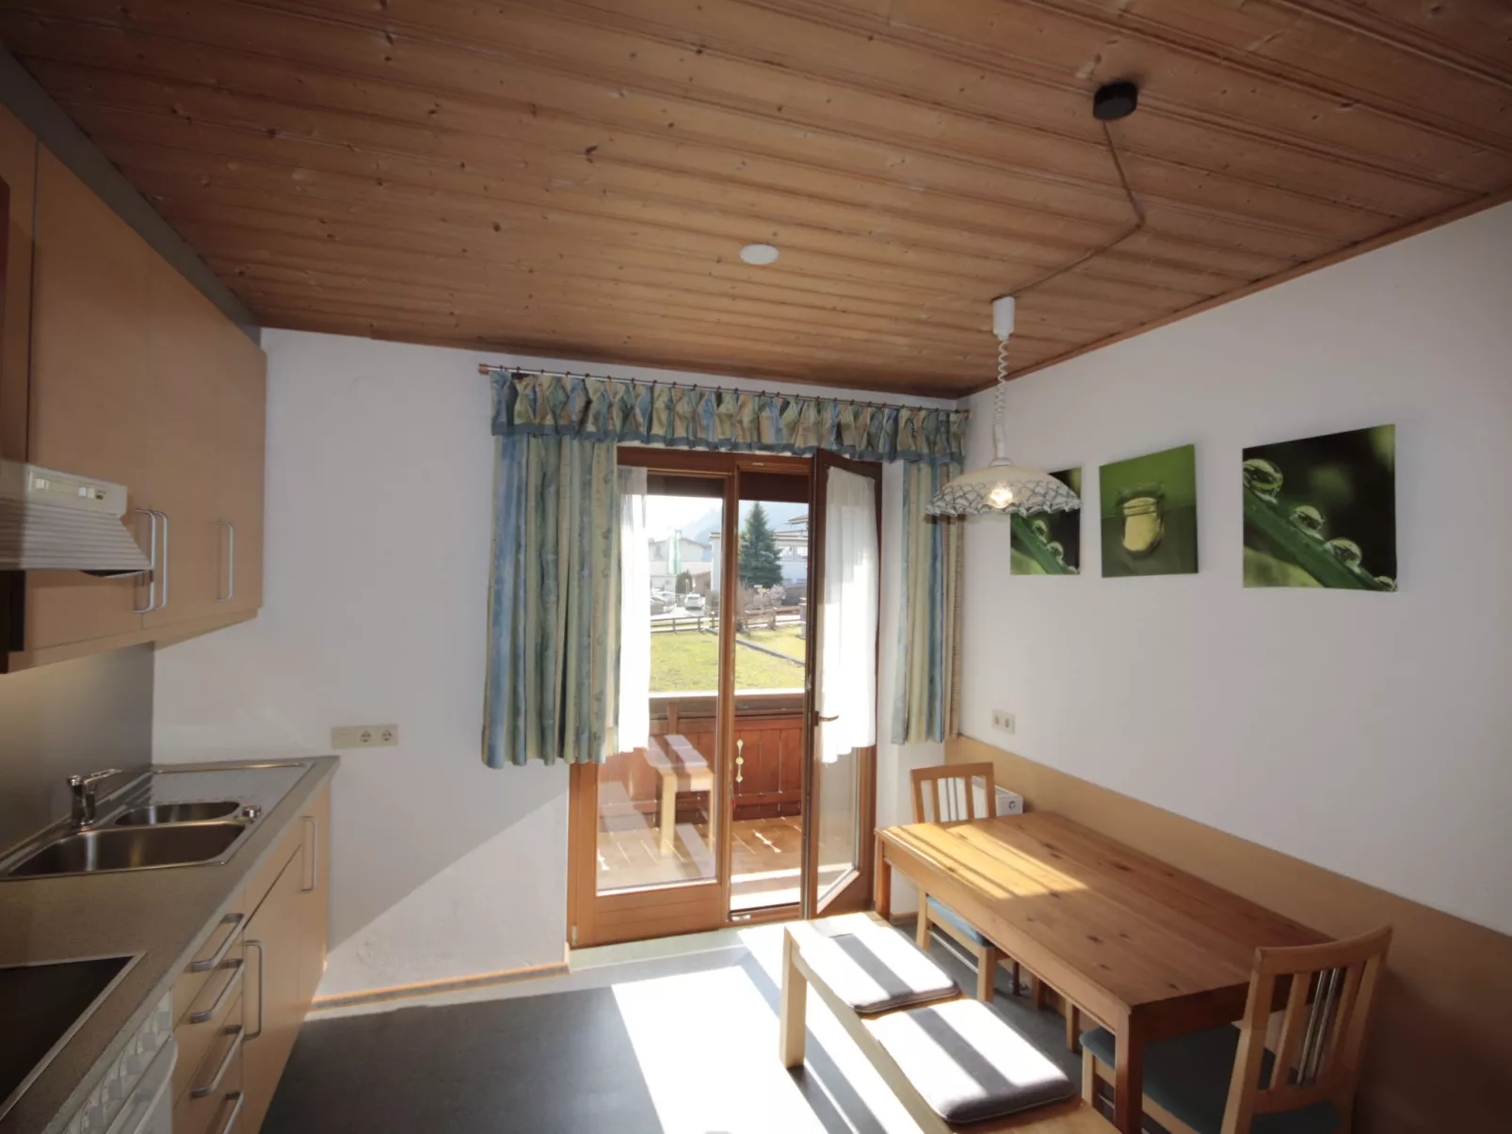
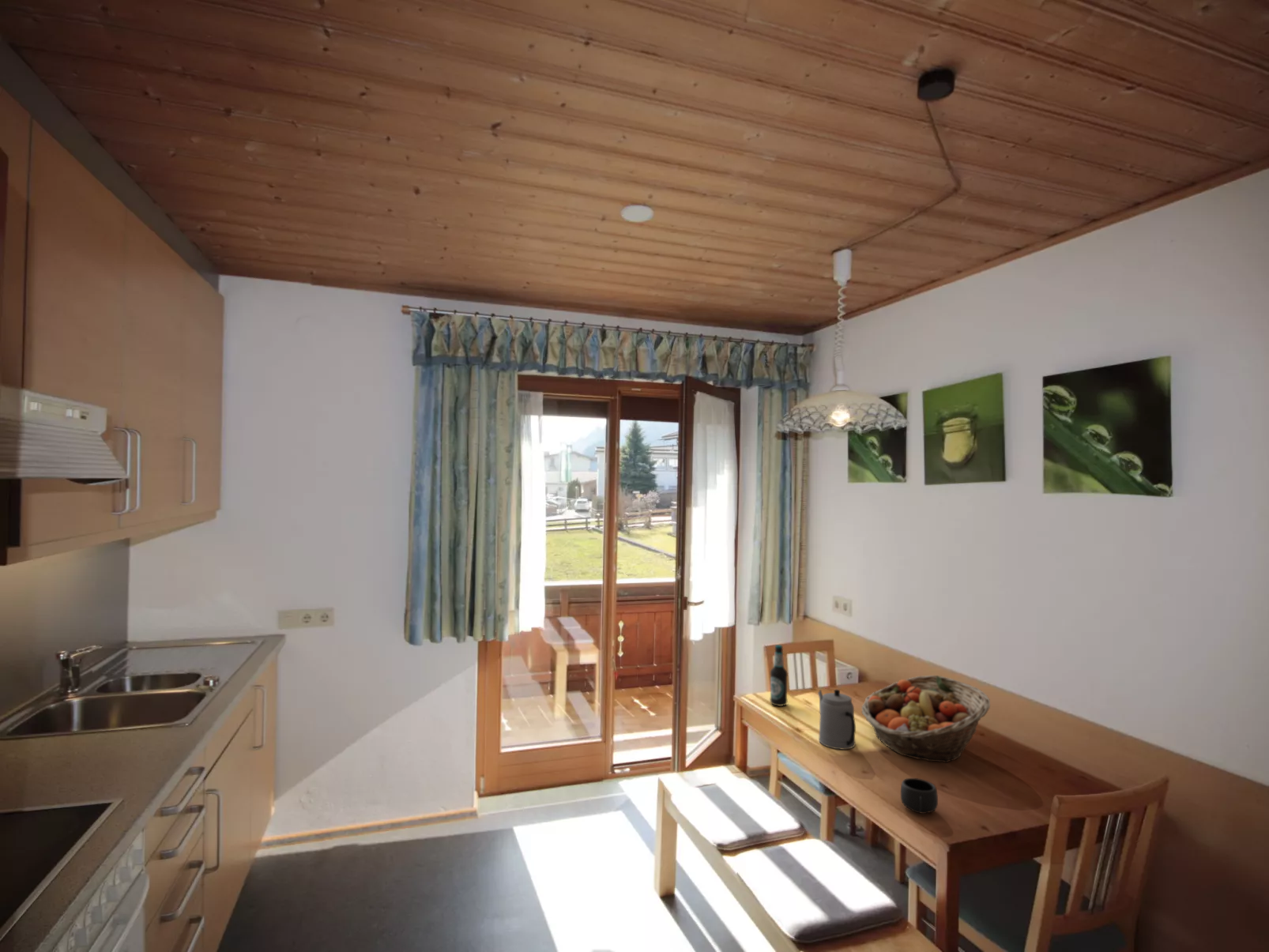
+ bottle [770,644,789,707]
+ teapot [817,689,857,750]
+ fruit basket [860,675,991,764]
+ mug [900,777,939,815]
